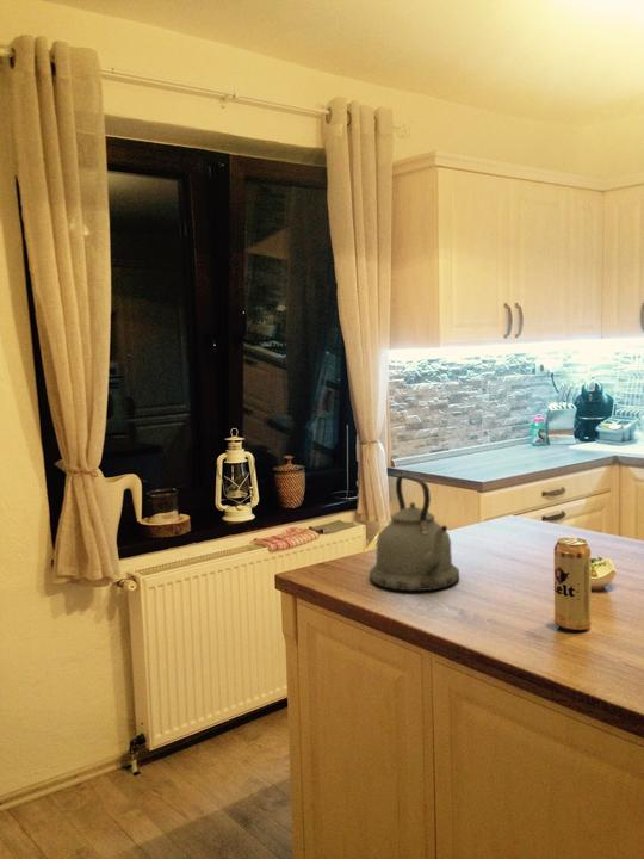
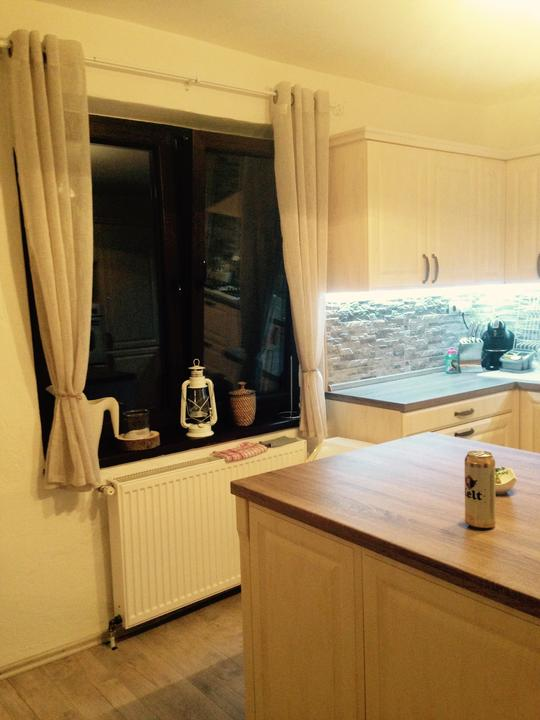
- kettle [369,474,460,592]
